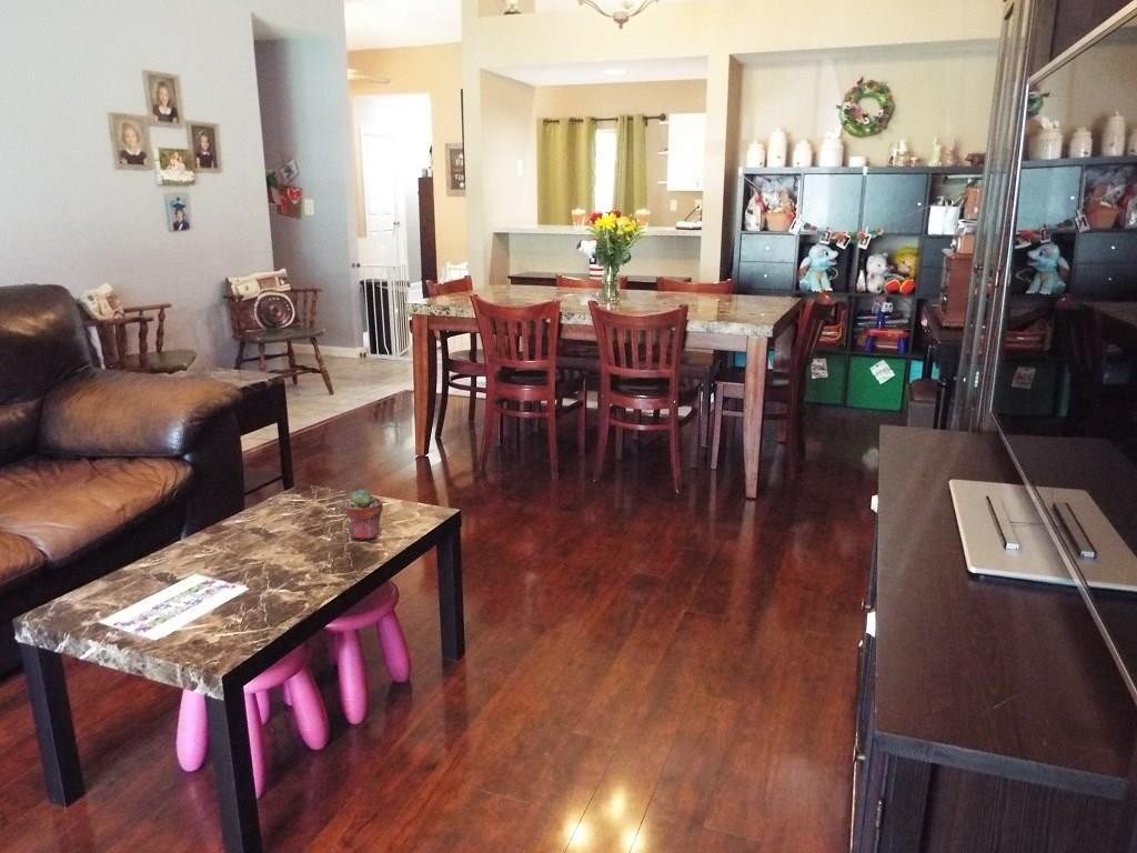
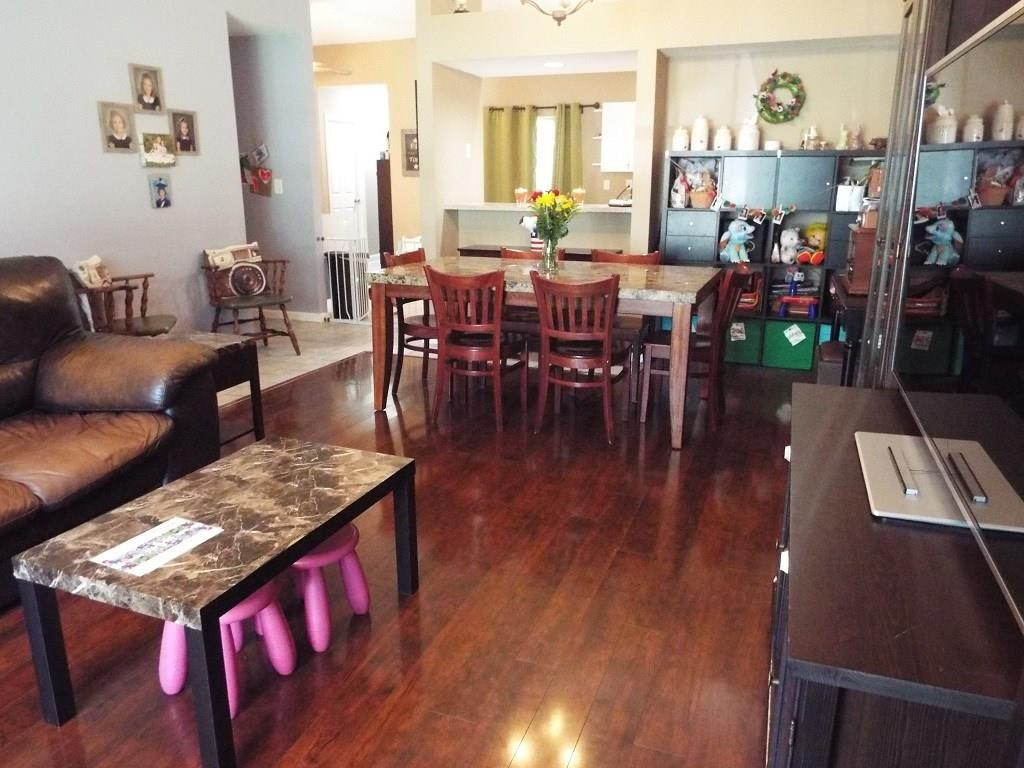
- potted succulent [343,489,384,541]
